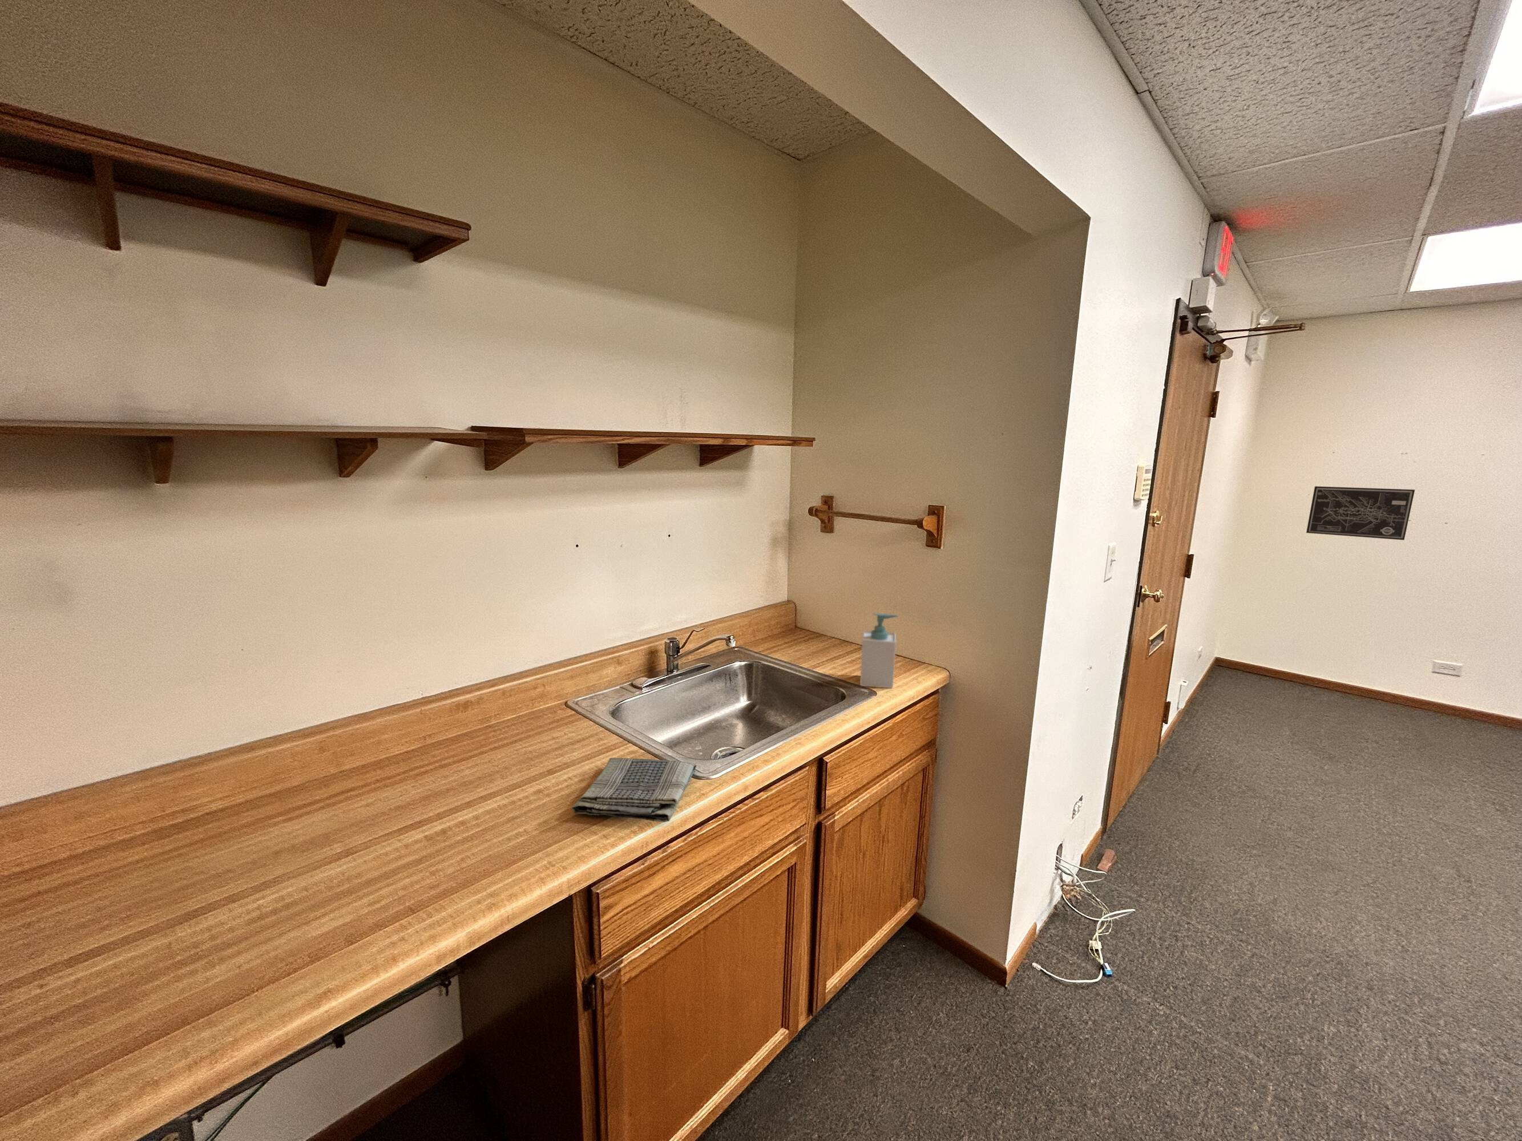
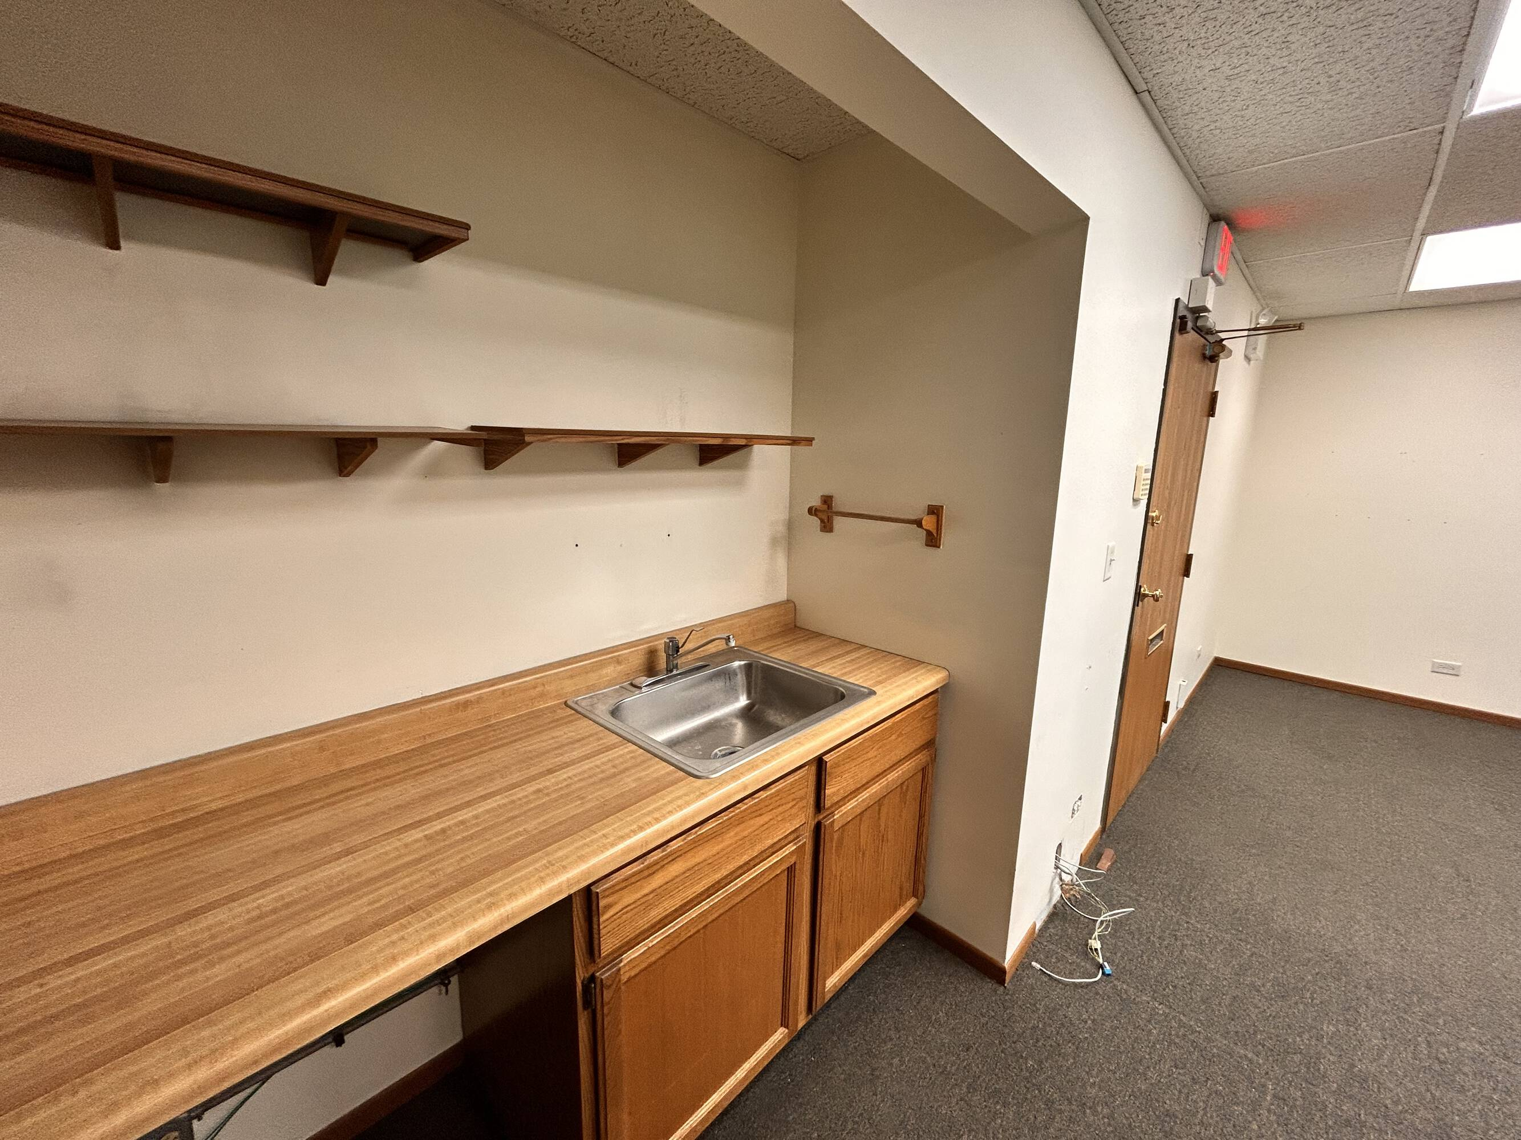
- wall art [1306,485,1415,541]
- dish towel [572,757,696,822]
- soap bottle [859,612,899,689]
